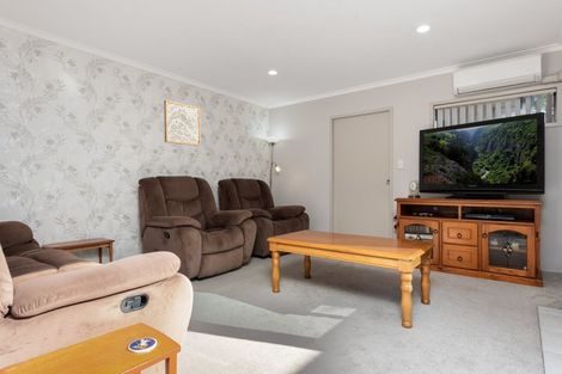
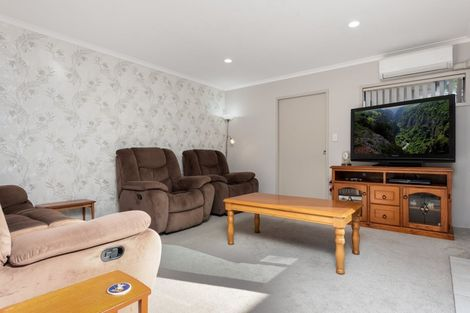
- wall art [163,99,202,147]
